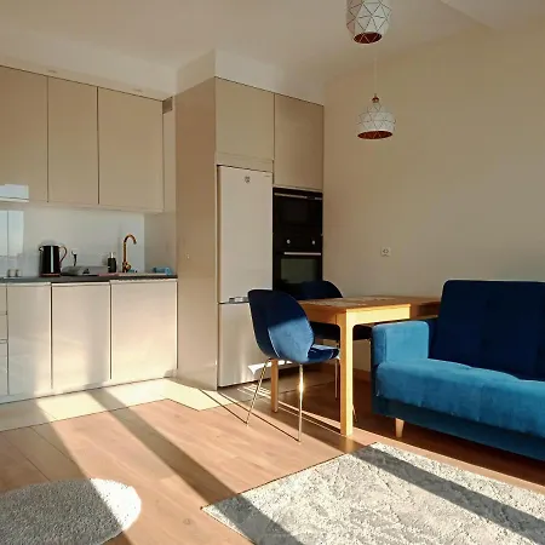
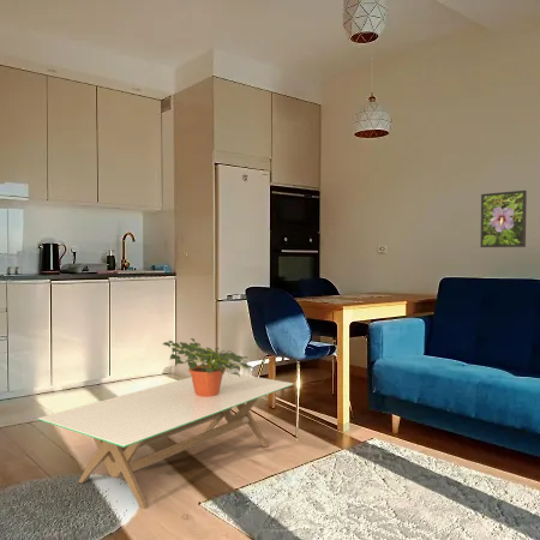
+ coffee table [37,371,295,510]
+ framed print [479,190,528,248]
+ potted plant [162,337,256,397]
